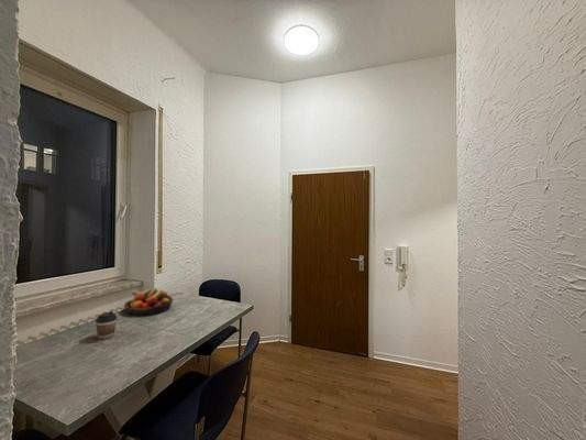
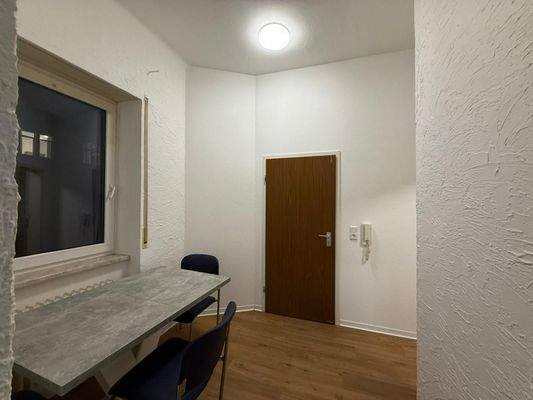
- fruit bowl [123,287,175,316]
- coffee cup [95,310,118,340]
